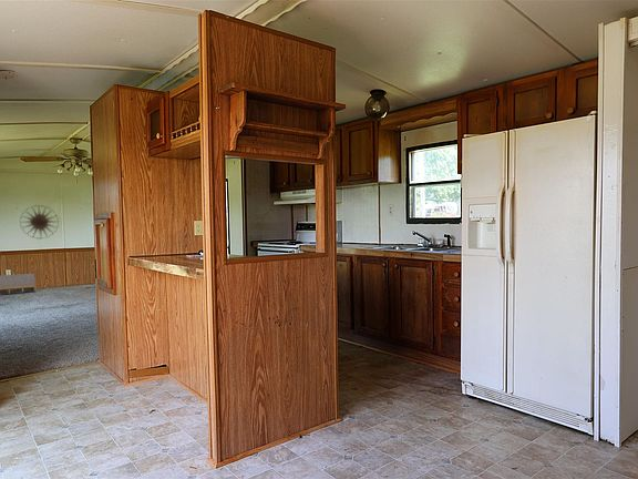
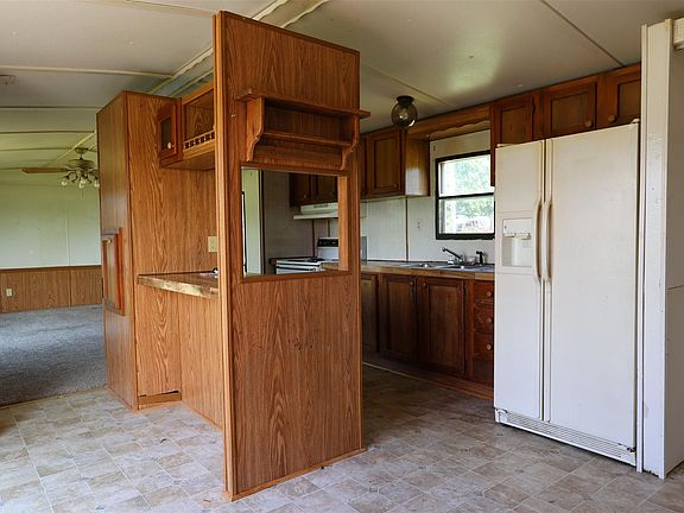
- wall art [19,204,60,240]
- storage bin [0,273,37,295]
